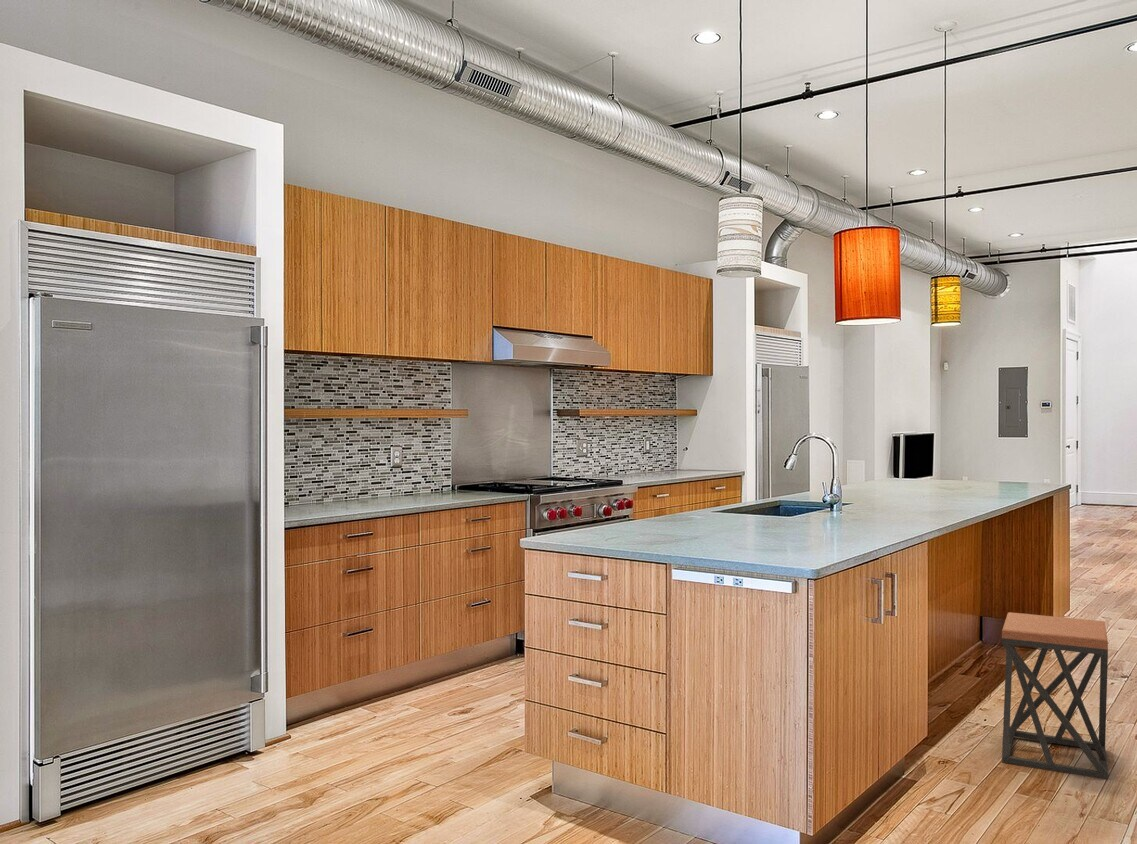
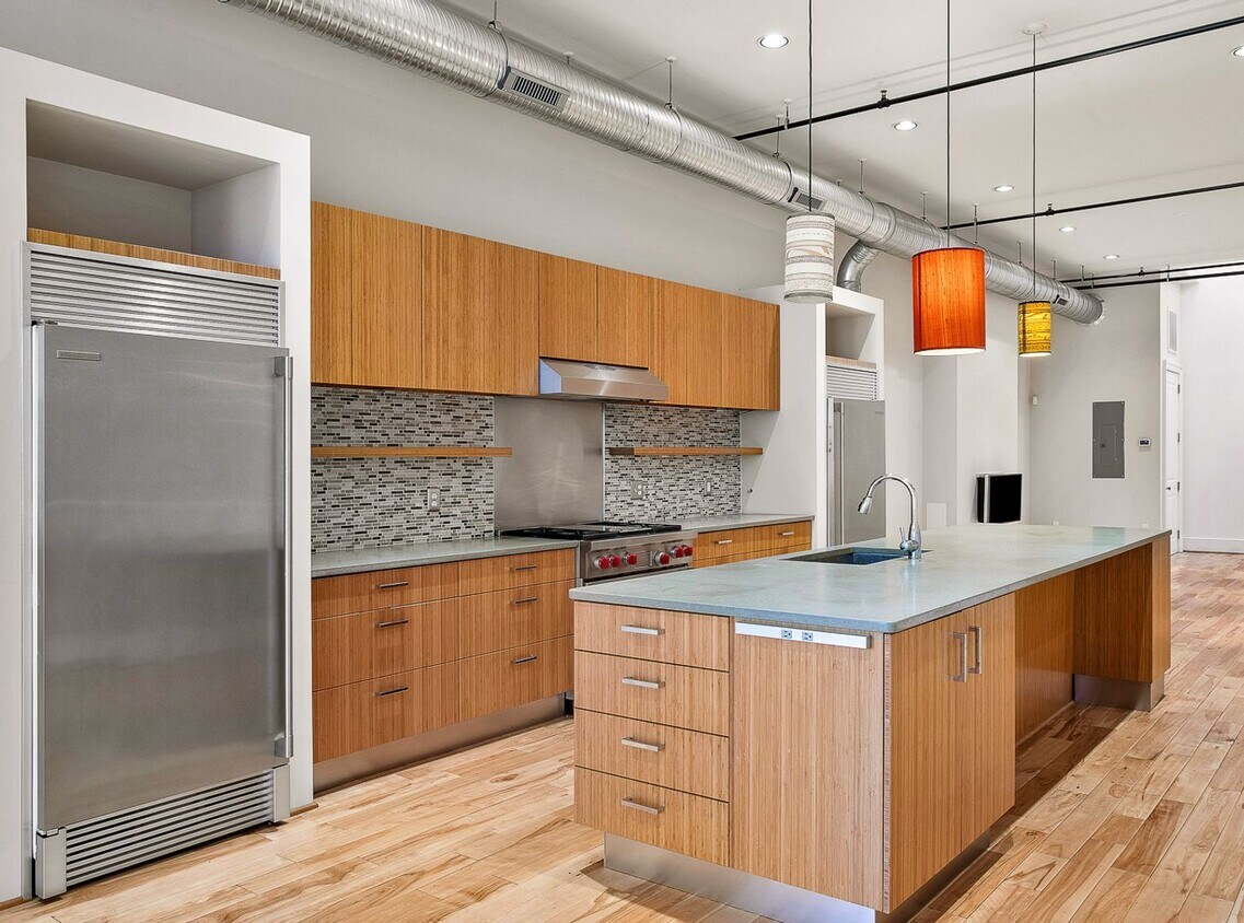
- stool [1001,611,1109,780]
